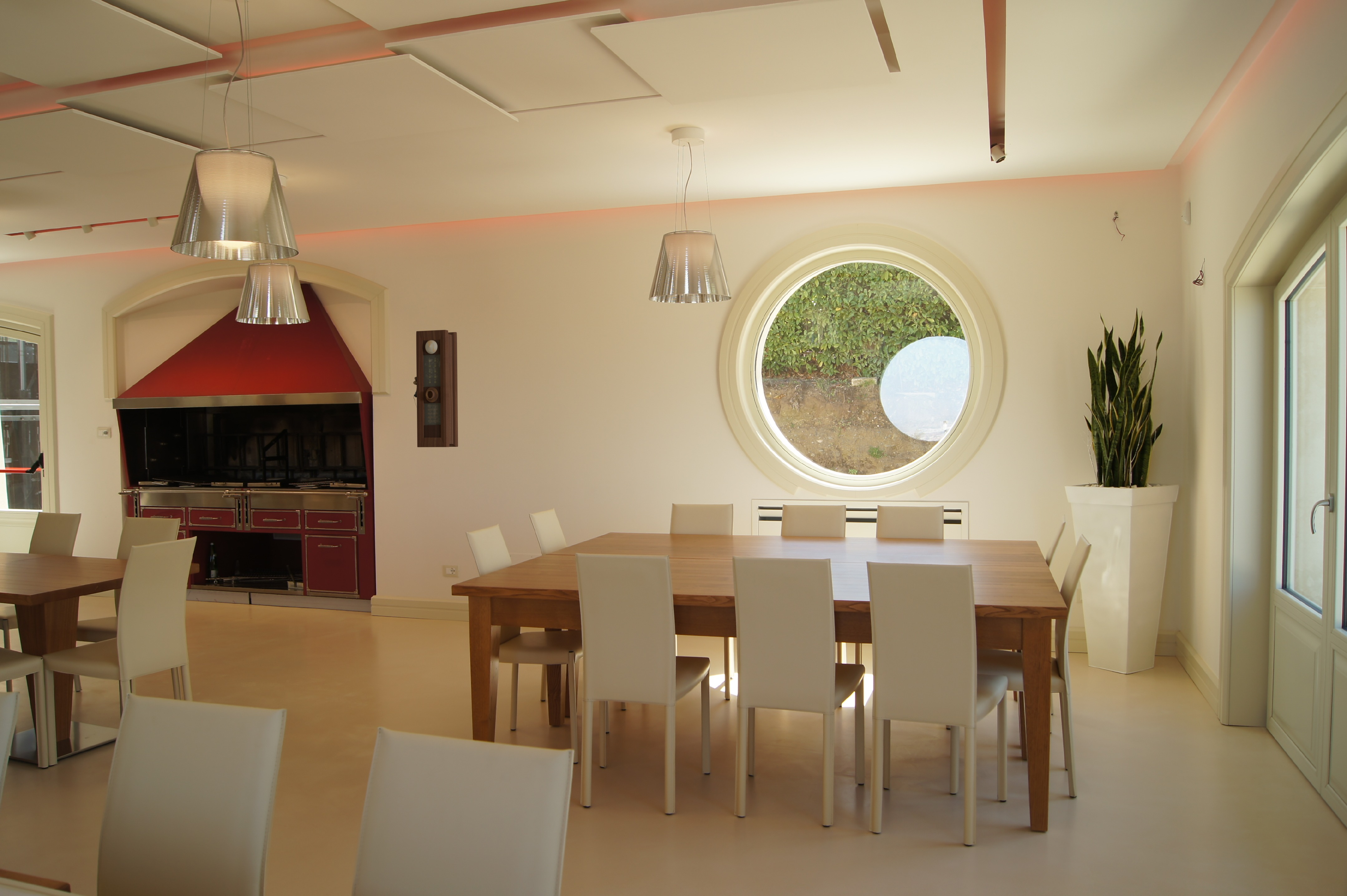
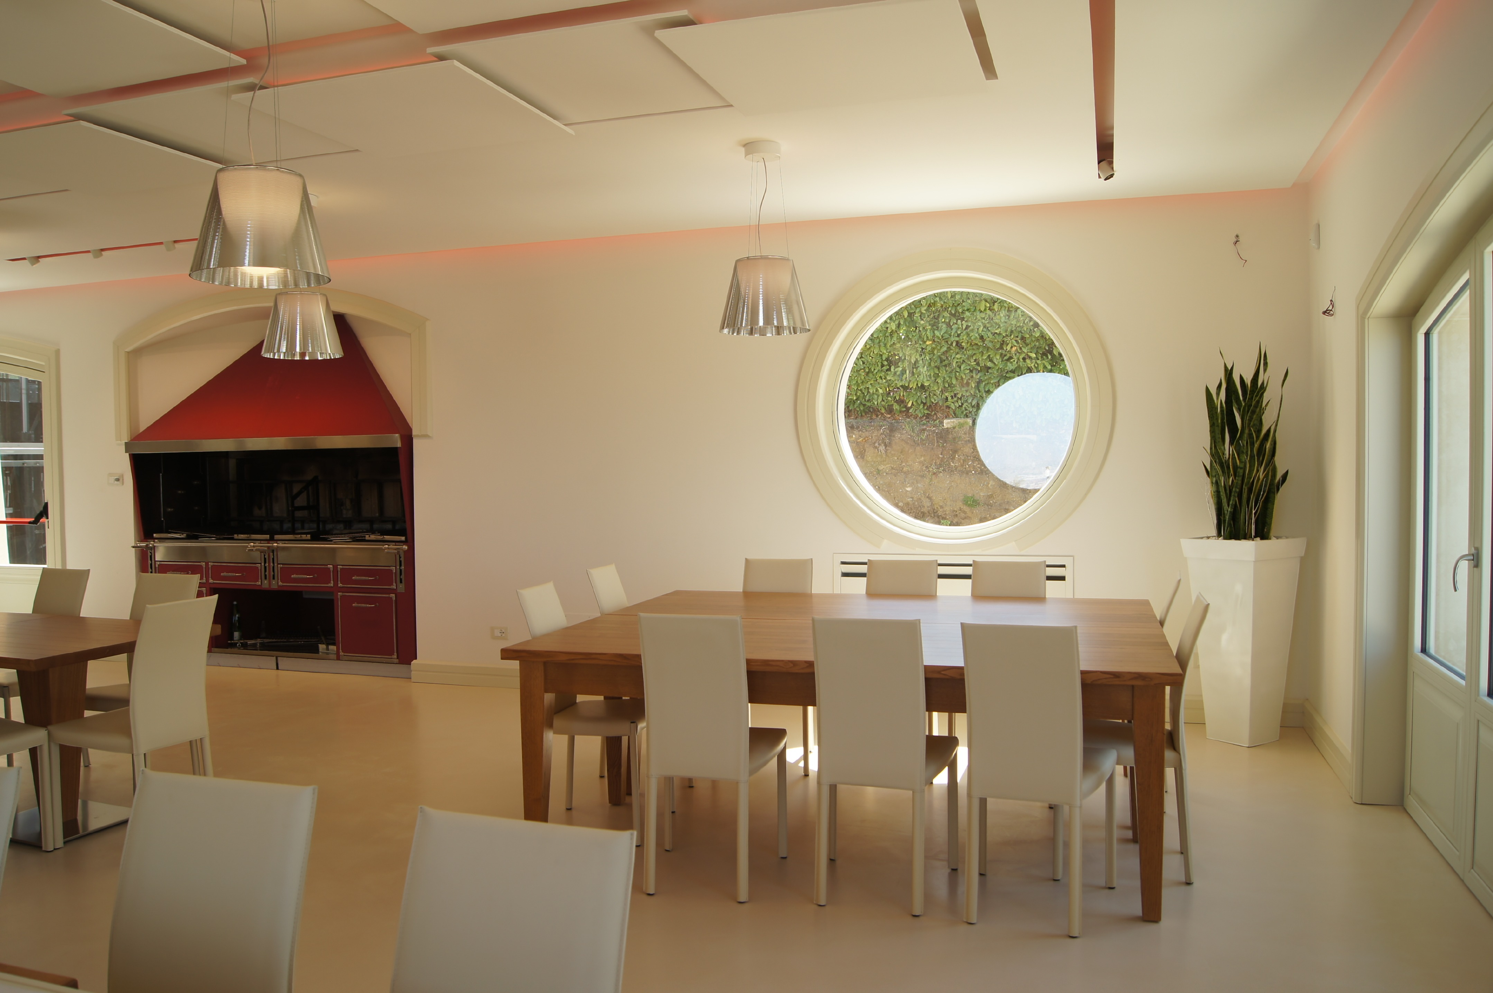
- pendulum clock [413,330,458,448]
